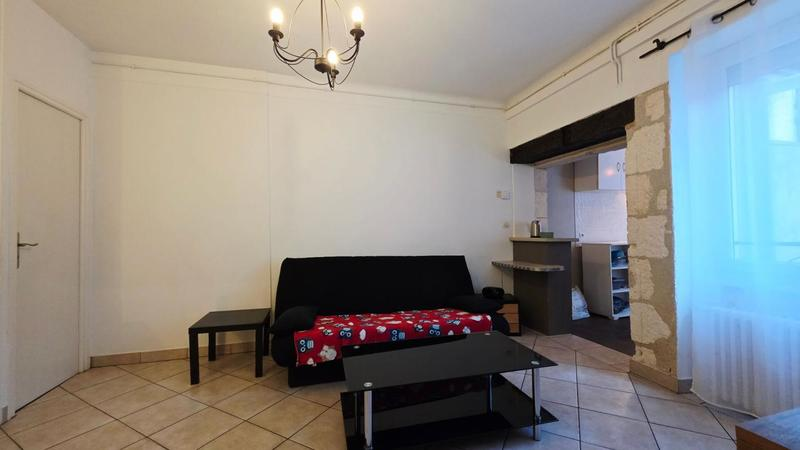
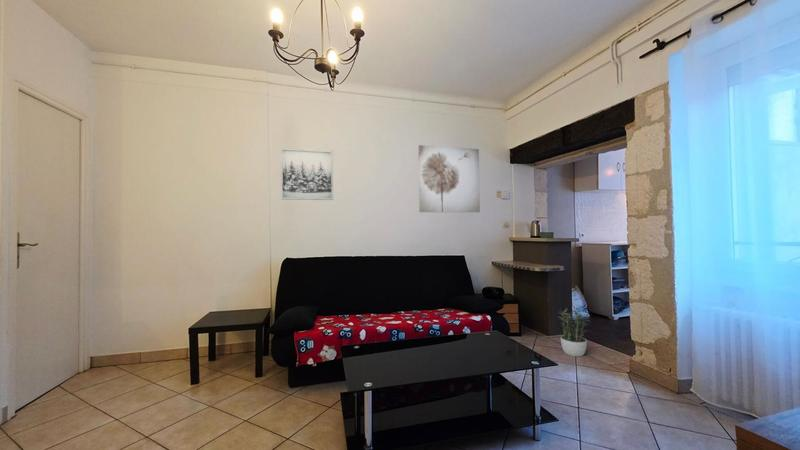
+ wall art [280,147,334,201]
+ wall art [418,144,481,213]
+ potted plant [554,307,592,357]
